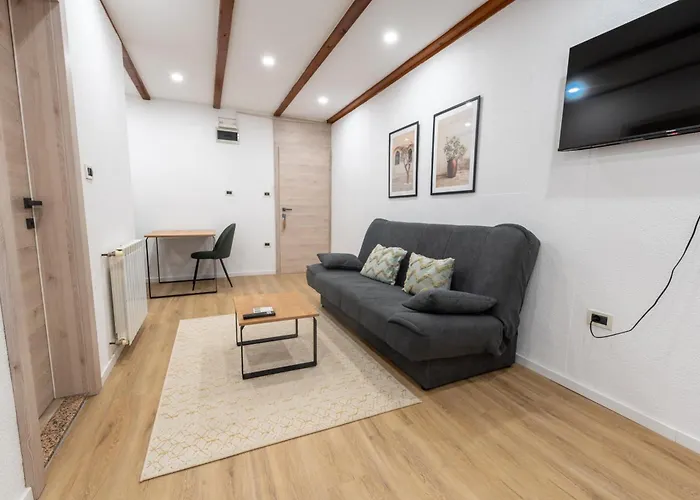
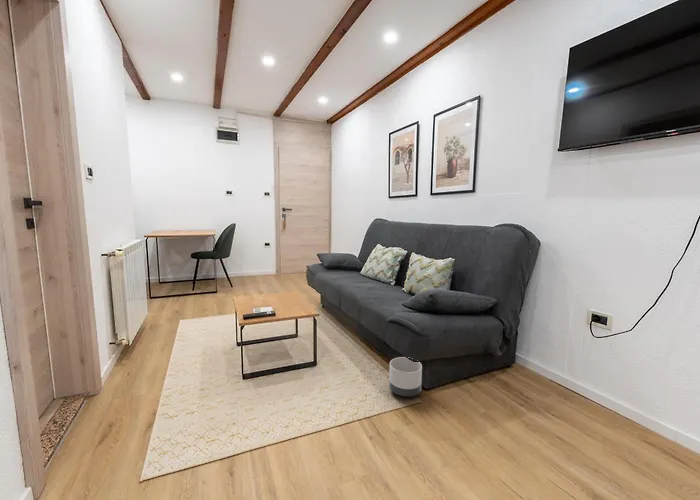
+ planter [388,356,423,397]
